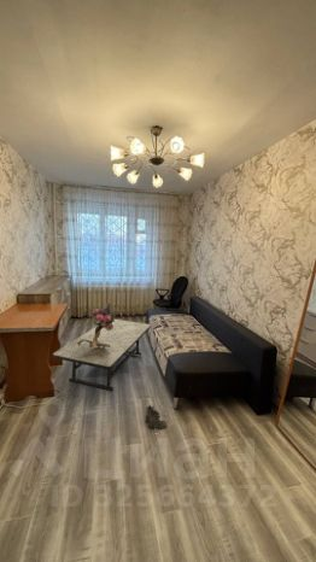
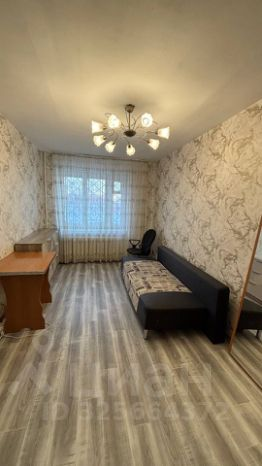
- boots [144,403,168,432]
- bouquet [77,303,117,349]
- coffee table [52,318,152,392]
